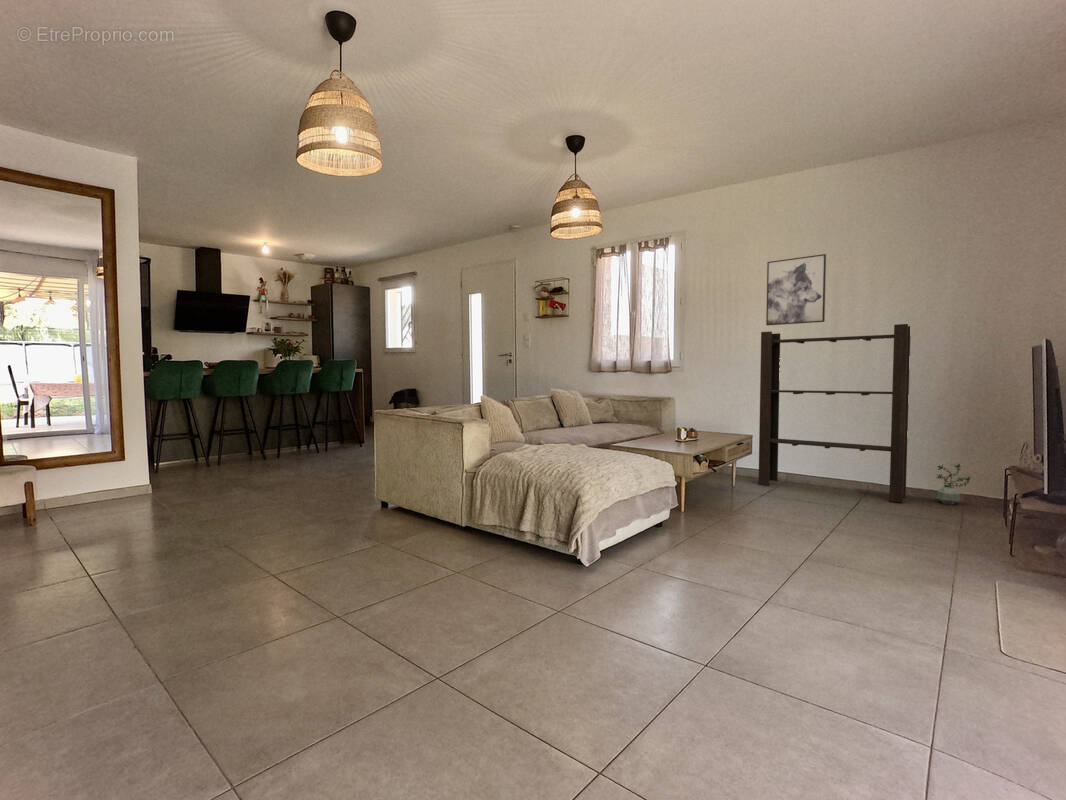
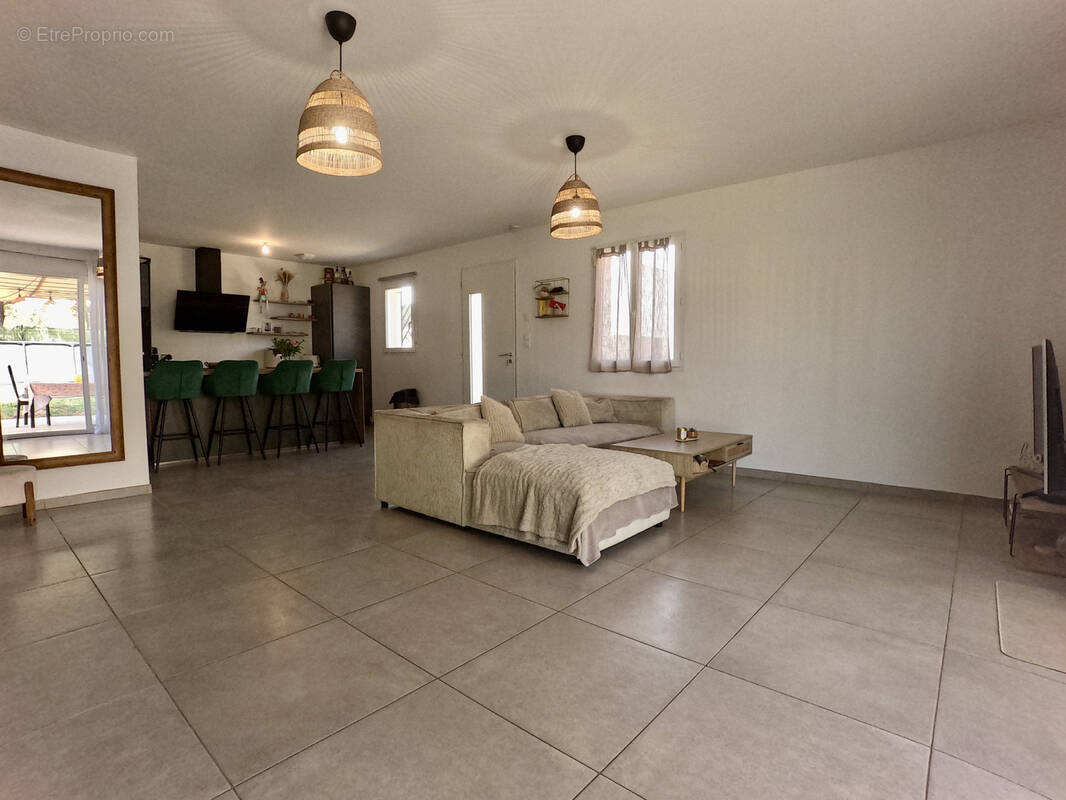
- bookshelf [757,323,911,504]
- potted plant [936,462,971,506]
- wall art [765,253,827,326]
